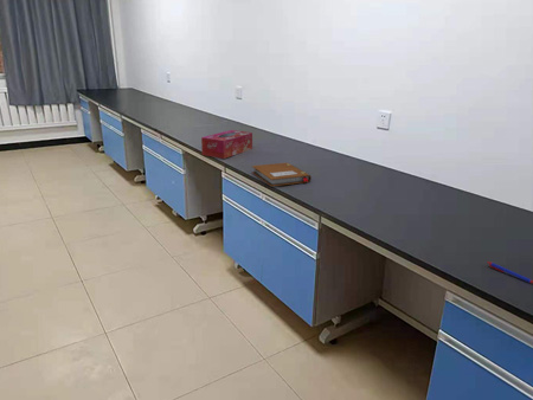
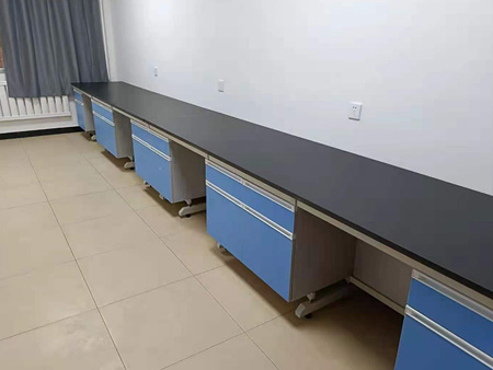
- notebook [251,162,313,187]
- tissue box [200,129,253,160]
- pen [486,260,533,284]
